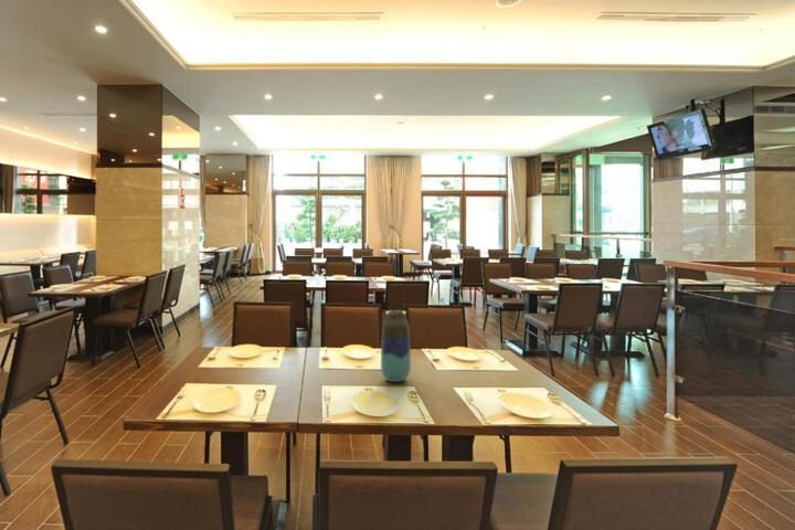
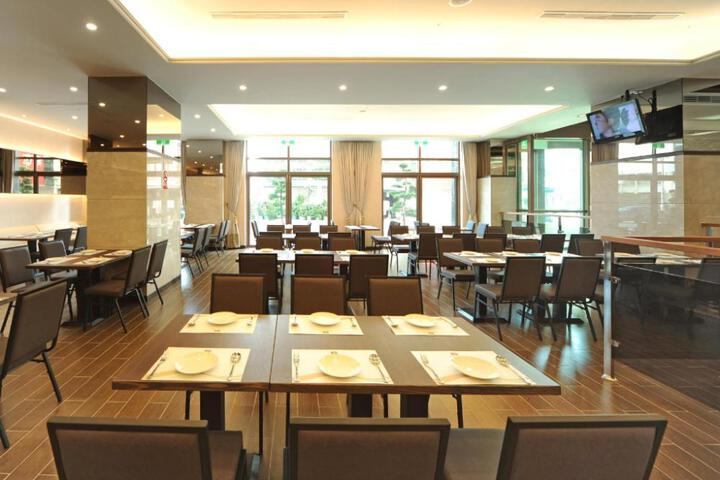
- vase [380,309,412,383]
